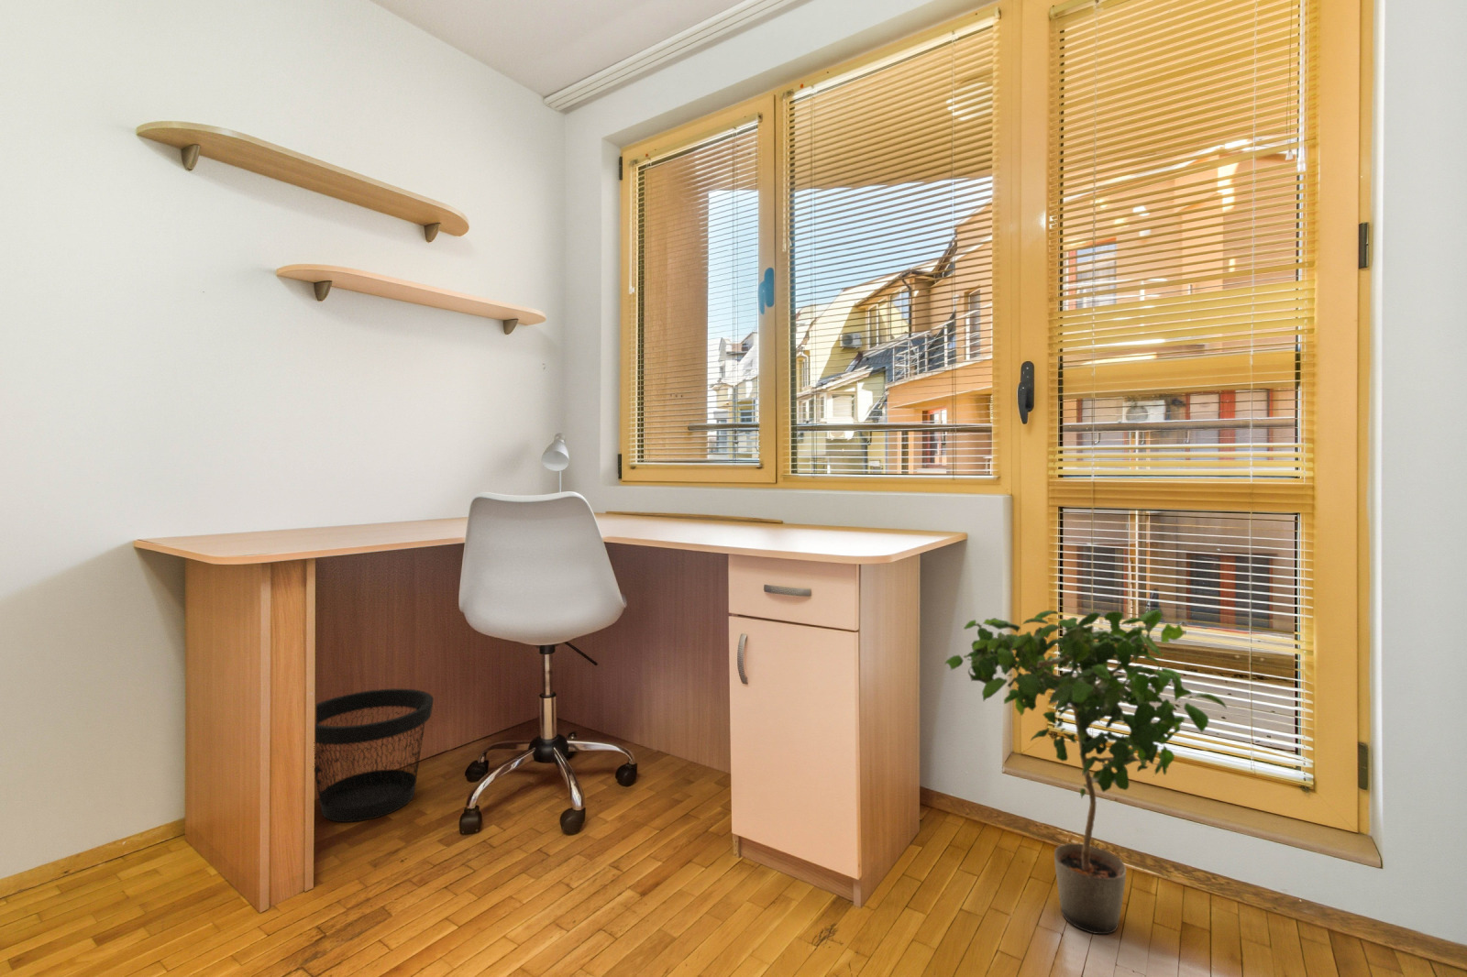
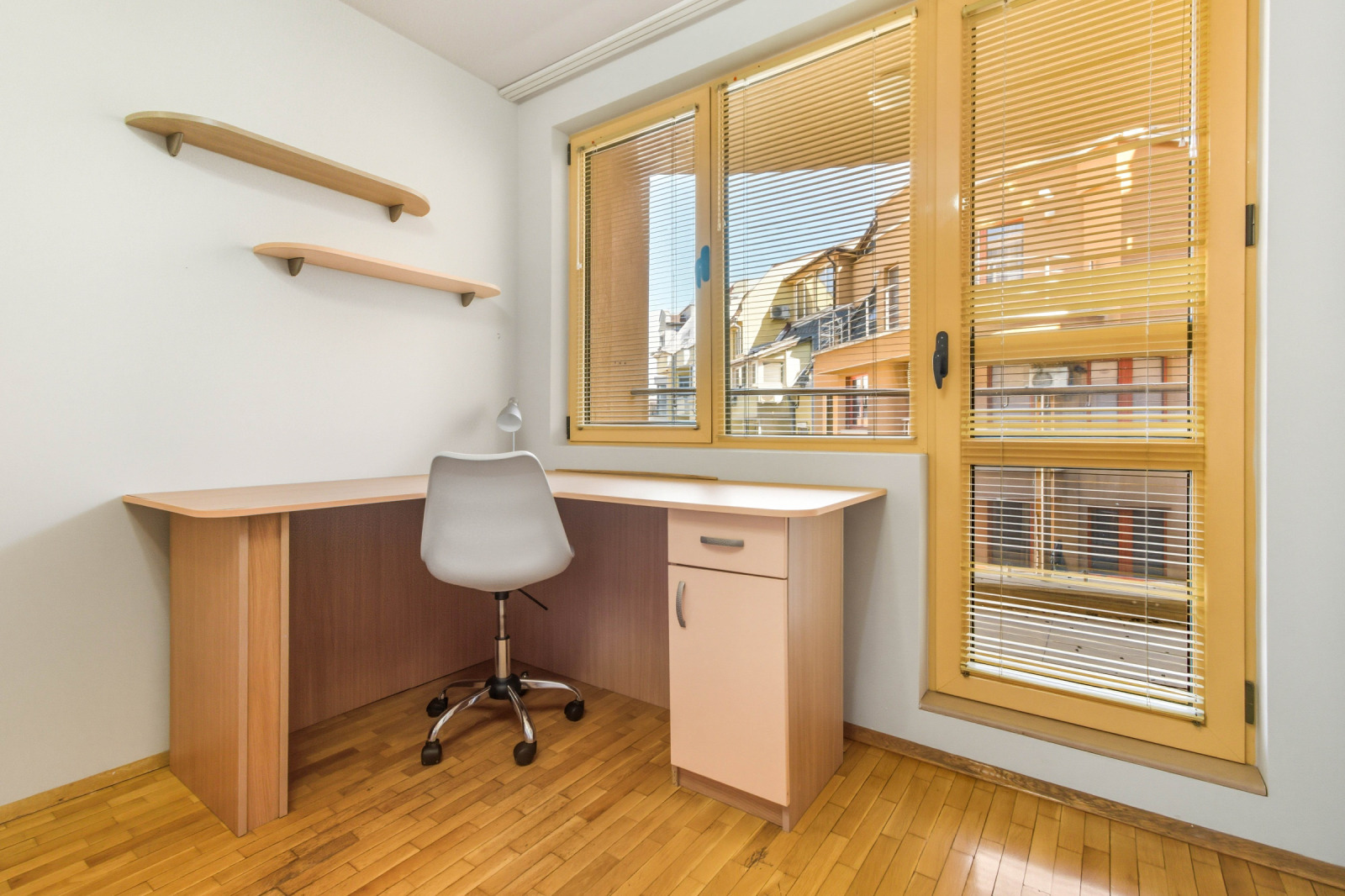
- potted plant [943,608,1228,934]
- wastebasket [313,688,434,823]
